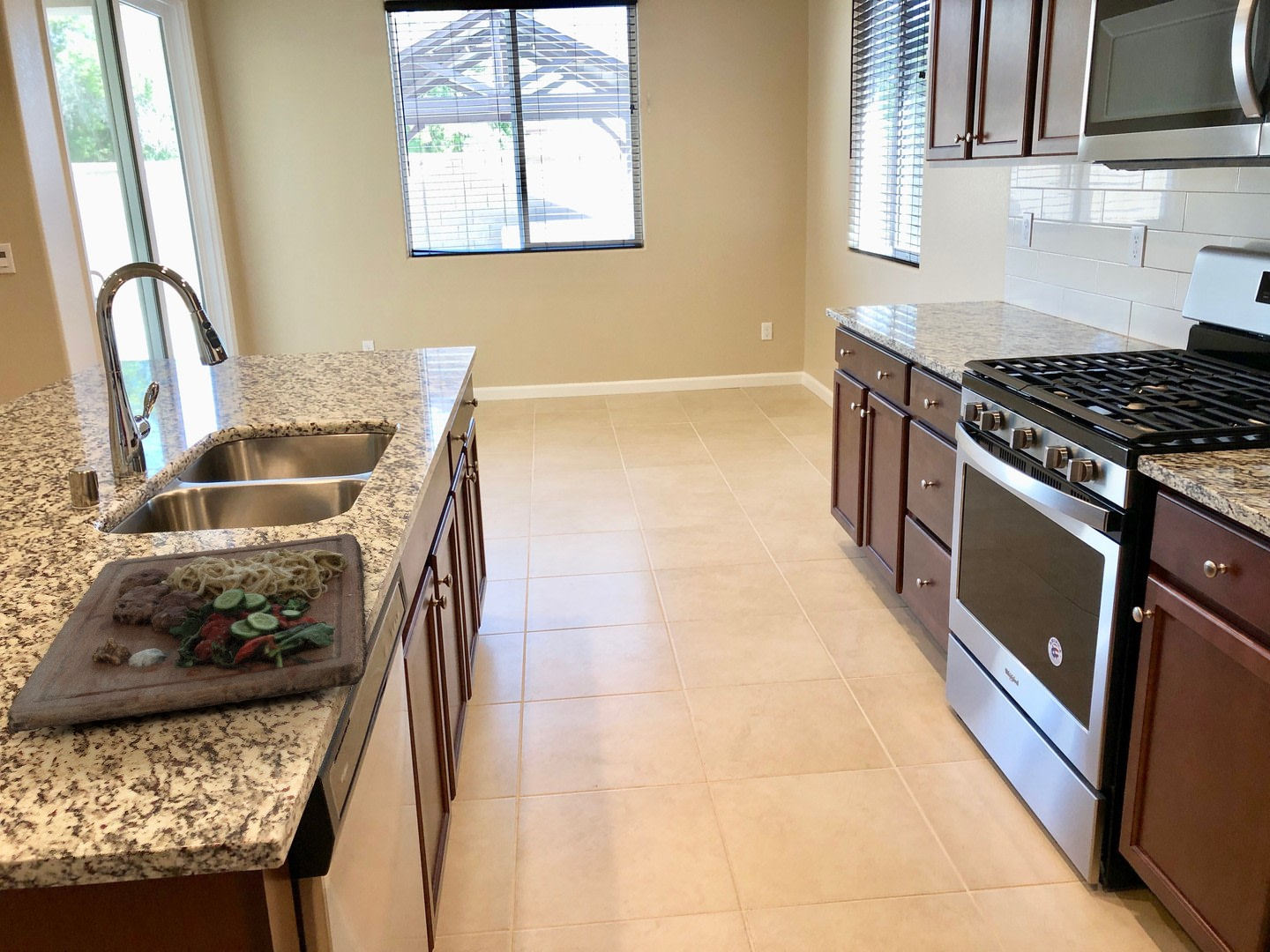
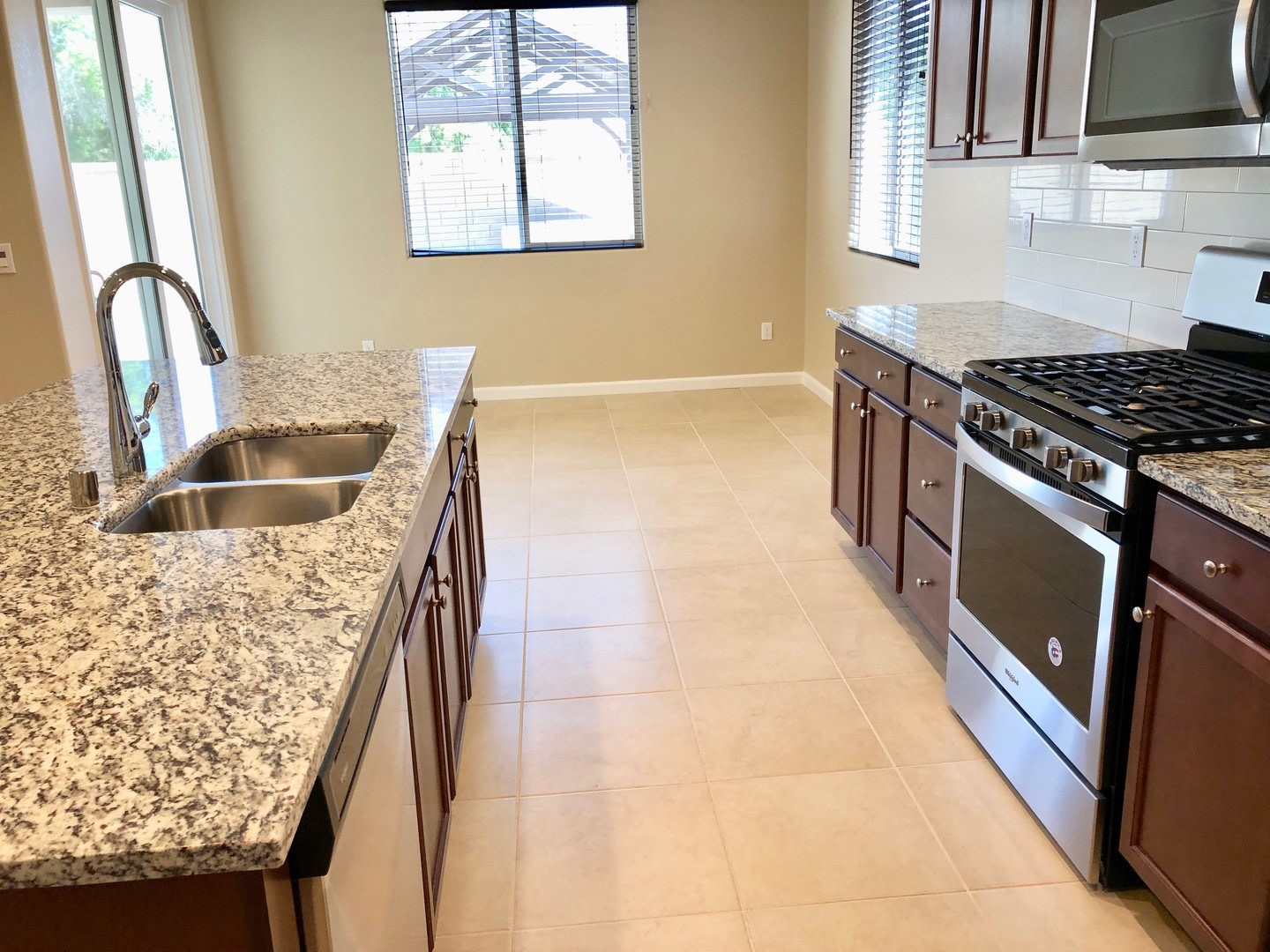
- cutting board [6,533,369,737]
